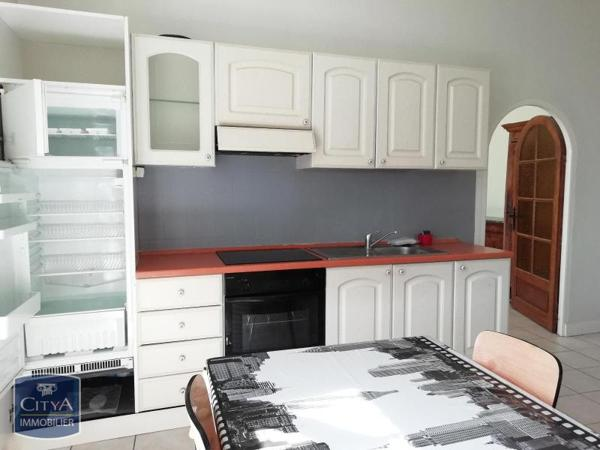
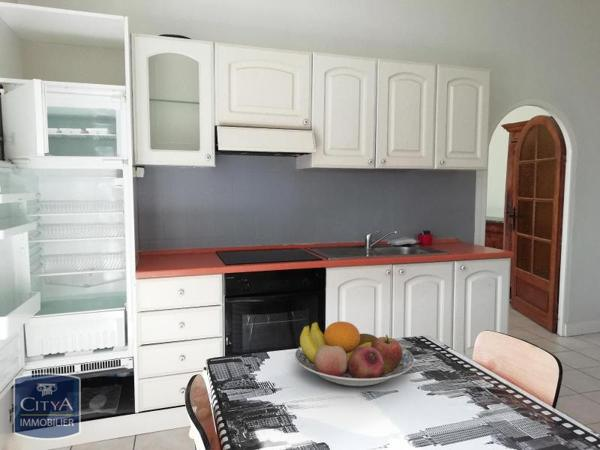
+ fruit bowl [294,320,415,388]
